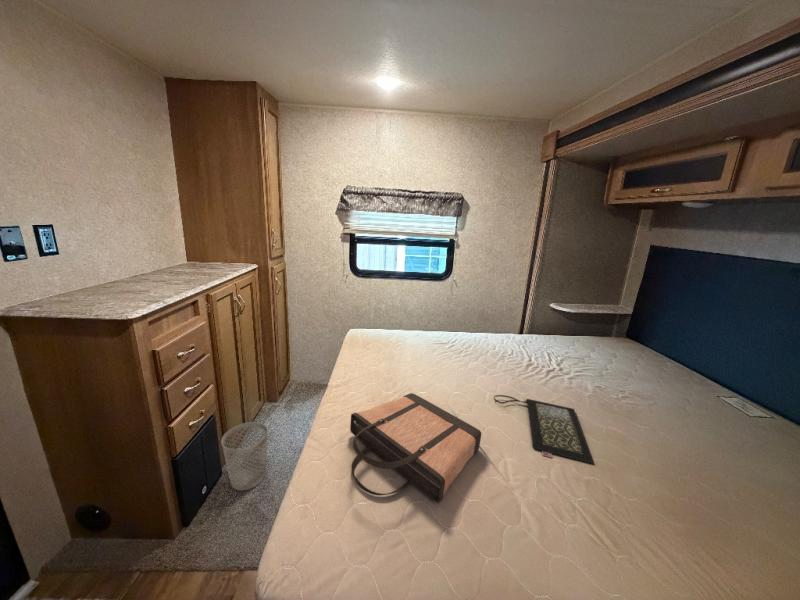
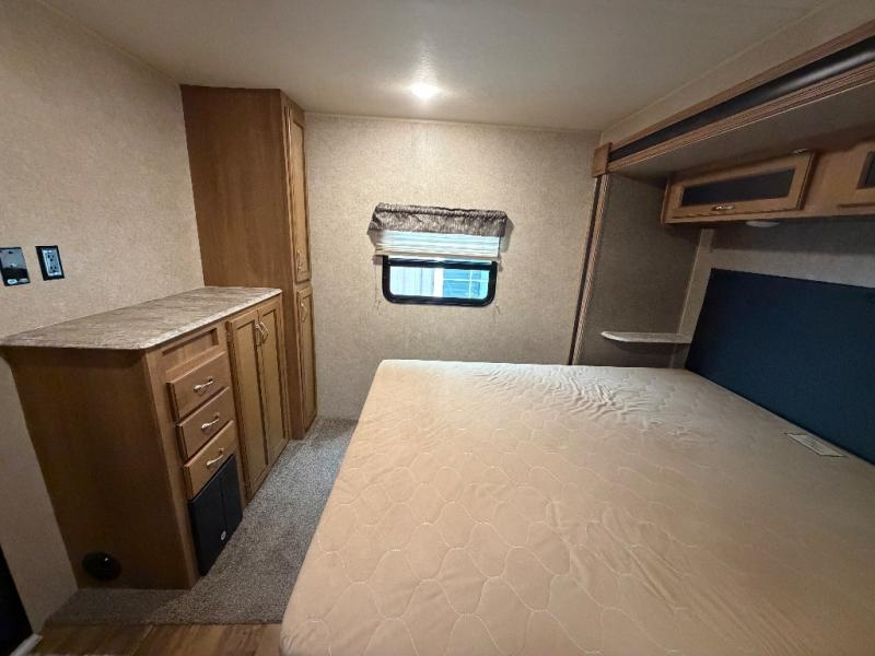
- wastebasket [220,421,269,491]
- clutch bag [493,394,595,465]
- shopping bag [349,392,482,504]
